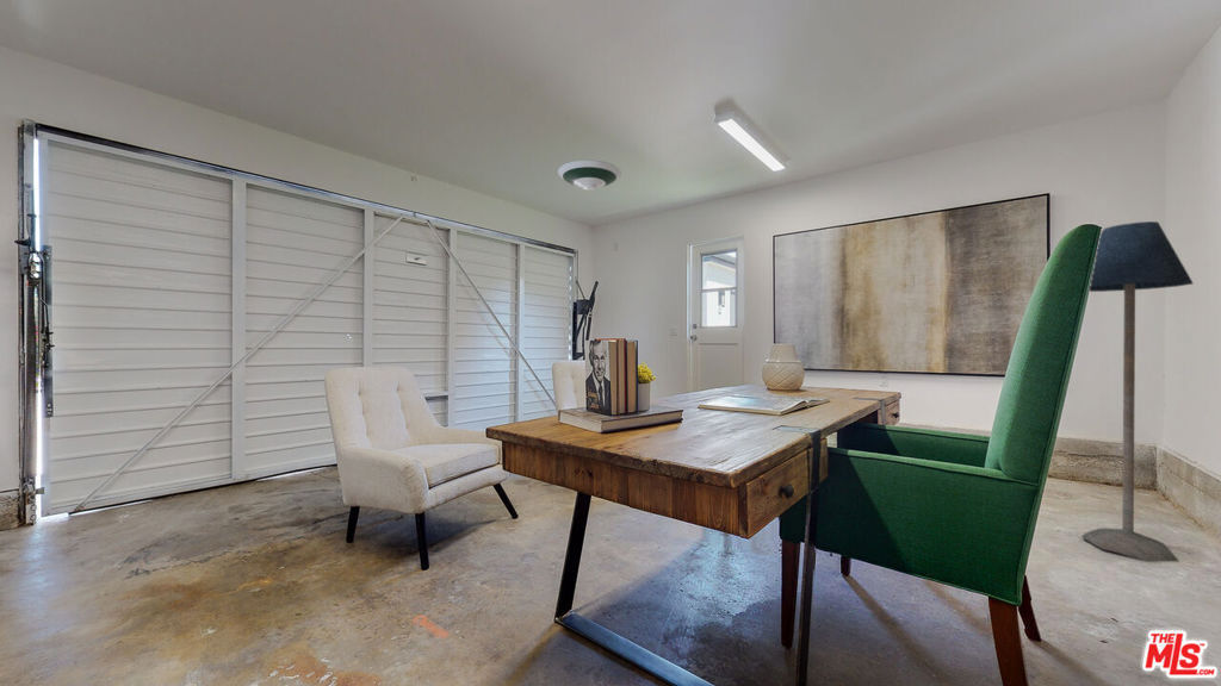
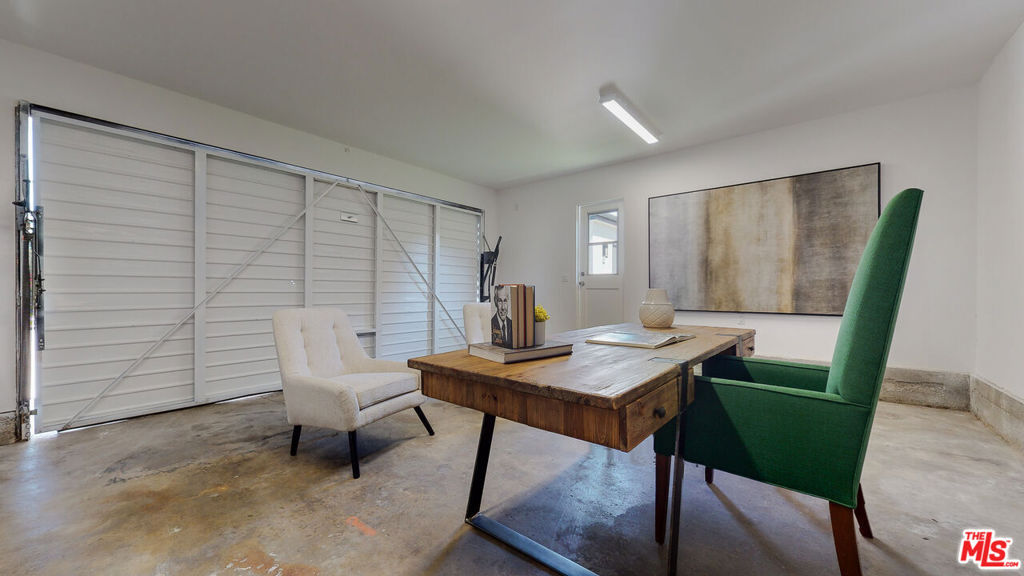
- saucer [557,160,622,192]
- floor lamp [1080,220,1194,562]
